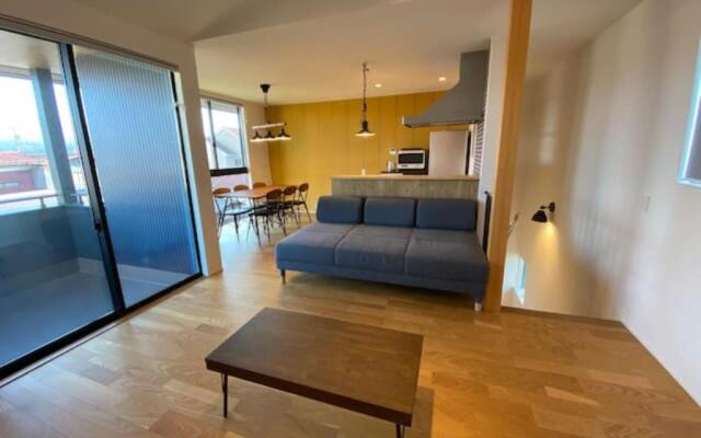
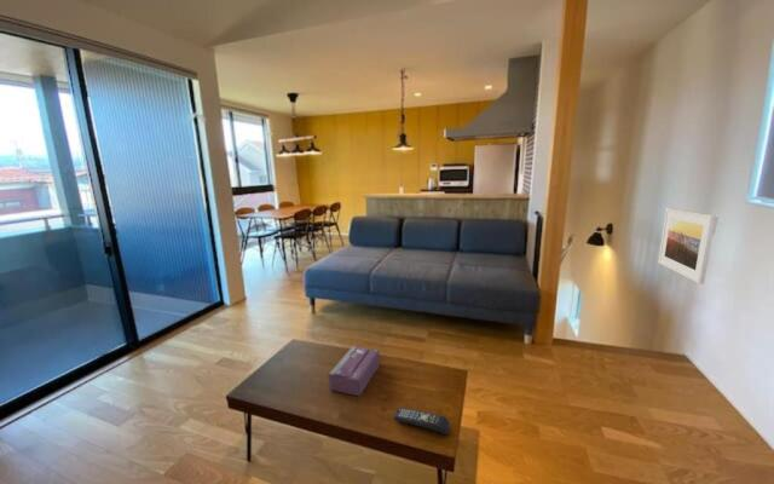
+ remote control [393,407,451,436]
+ tissue box [328,345,381,397]
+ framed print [657,207,717,286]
